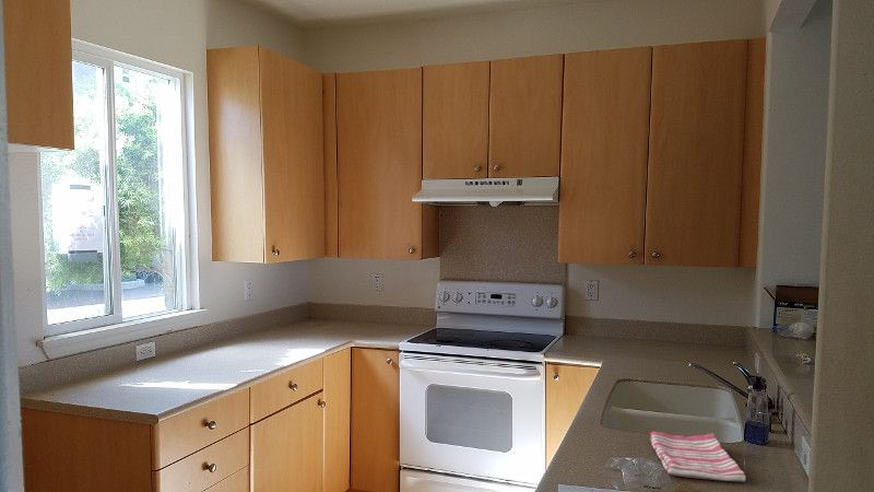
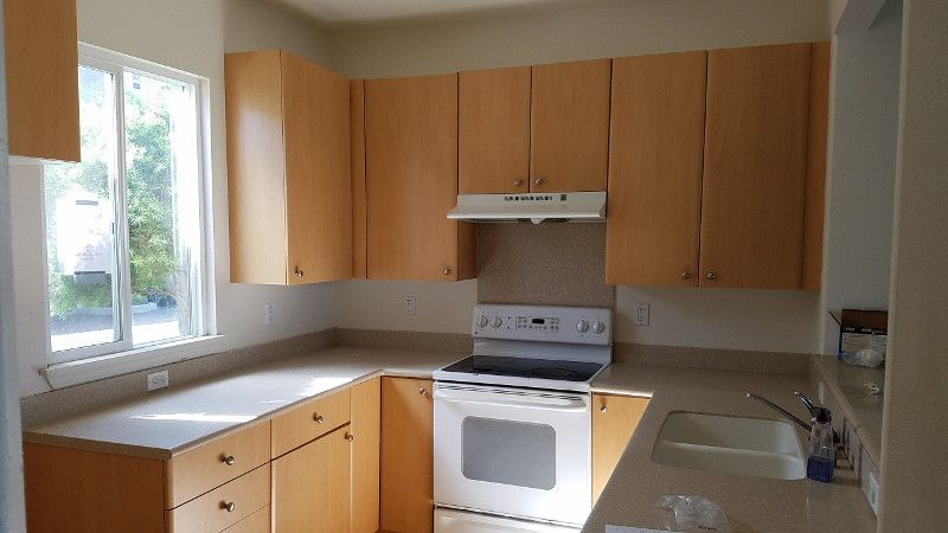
- dish towel [649,431,746,483]
